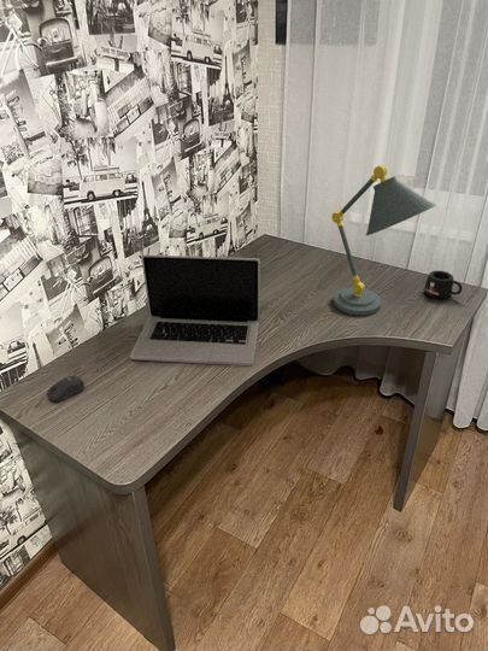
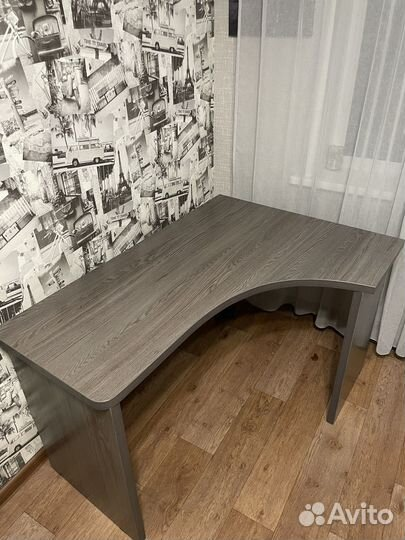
- mug [423,270,463,299]
- computer mouse [46,375,86,404]
- desk lamp [330,164,437,316]
- laptop [129,253,261,366]
